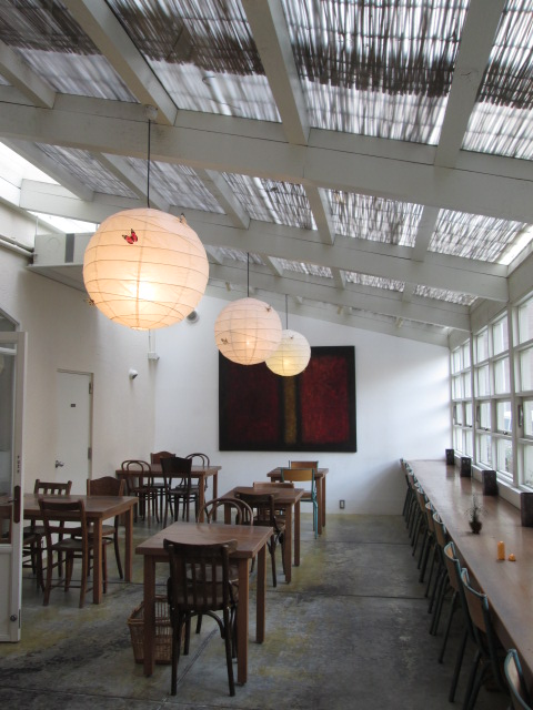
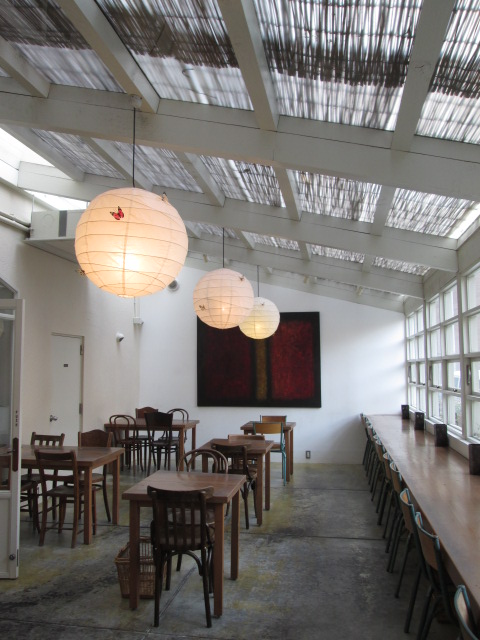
- potted plant [461,489,491,535]
- pepper shaker [496,540,517,561]
